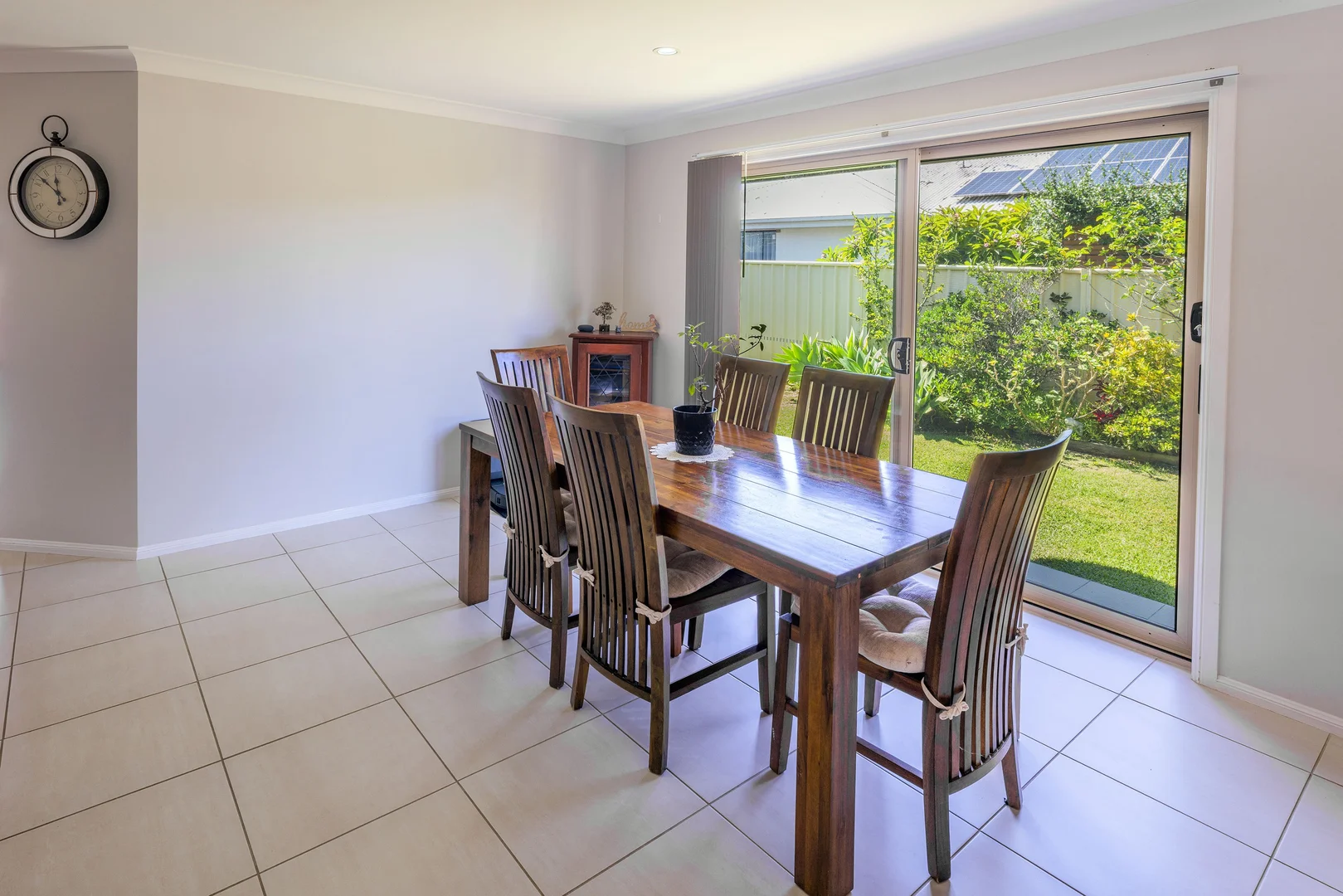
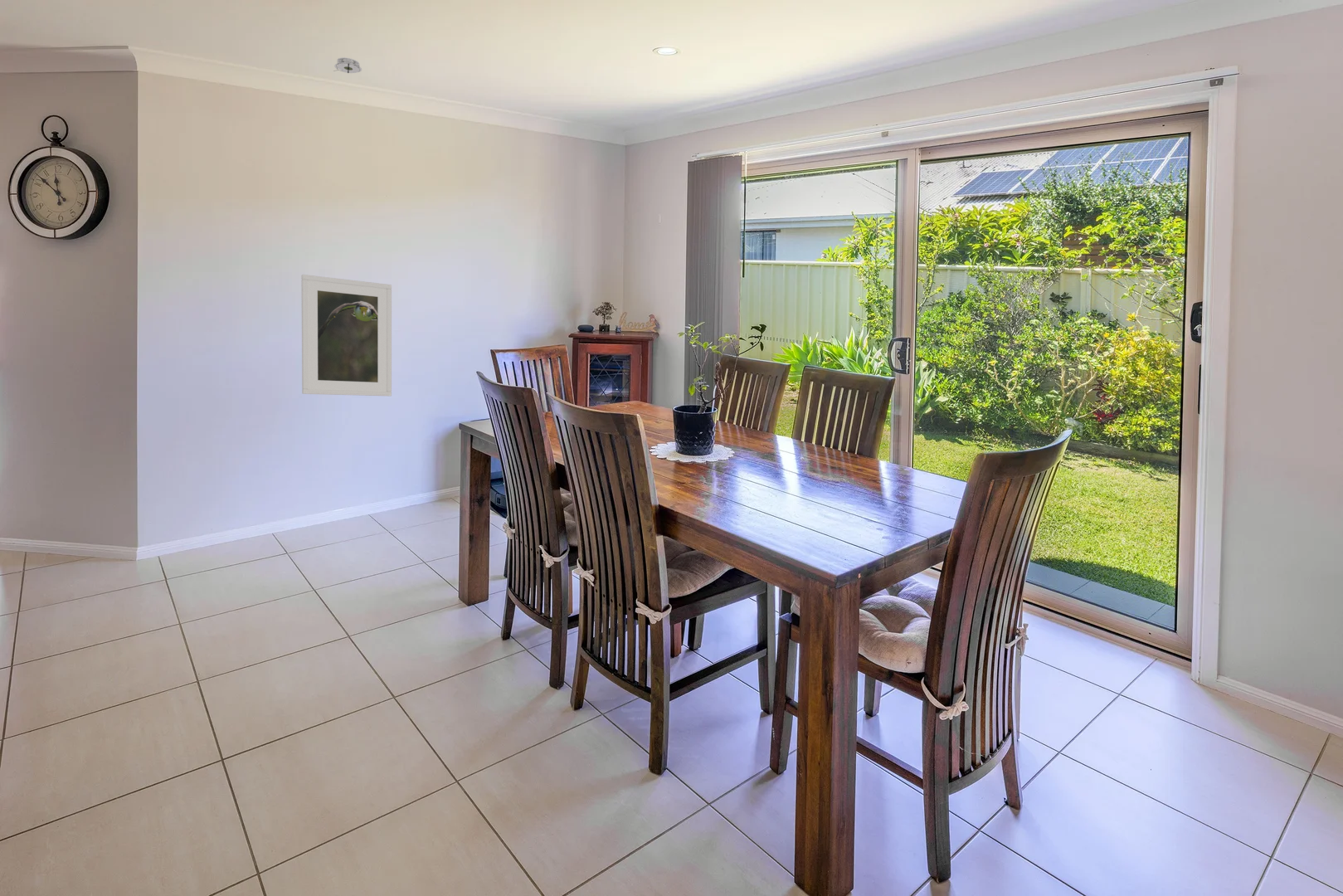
+ smoke detector [333,56,363,74]
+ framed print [300,274,392,397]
